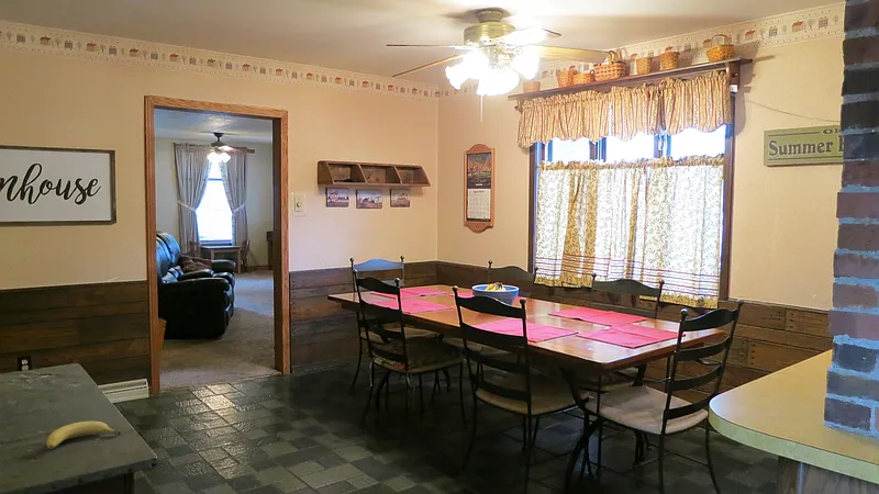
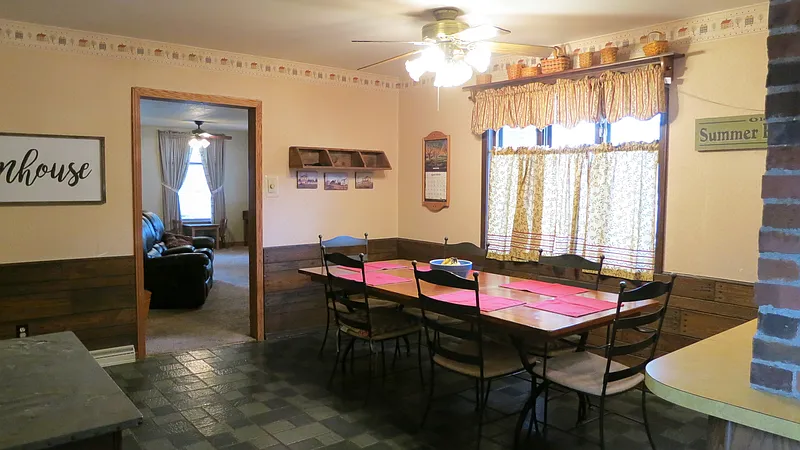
- fruit [46,420,122,450]
